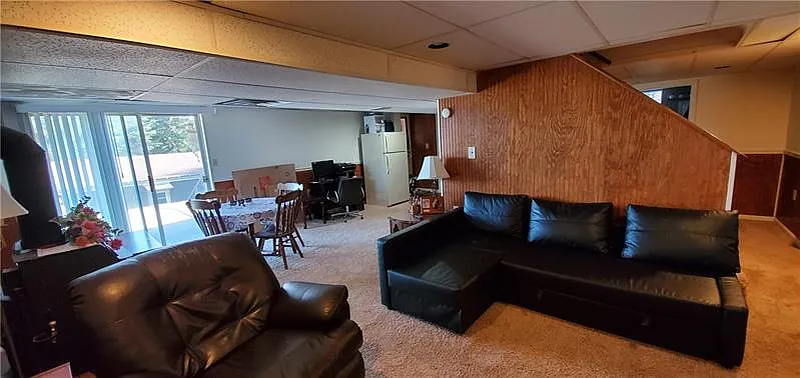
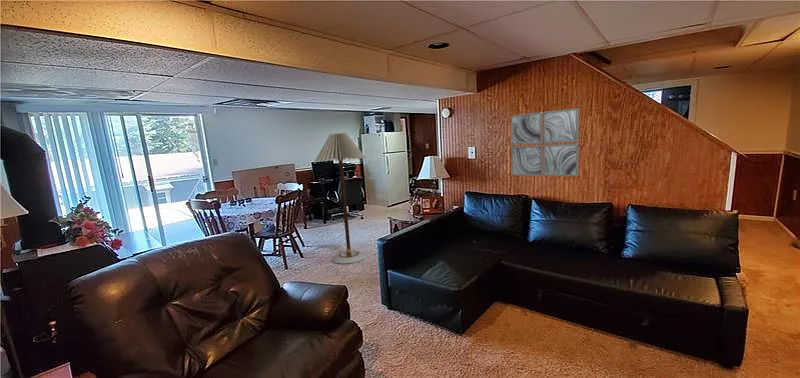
+ floor lamp [314,132,368,265]
+ wall art [510,107,580,177]
